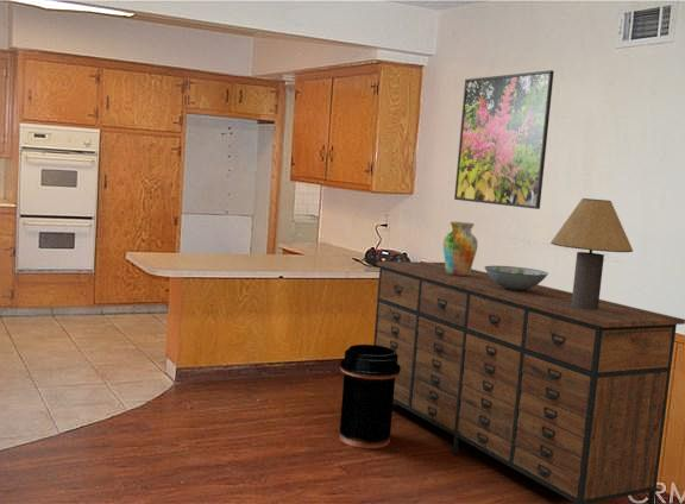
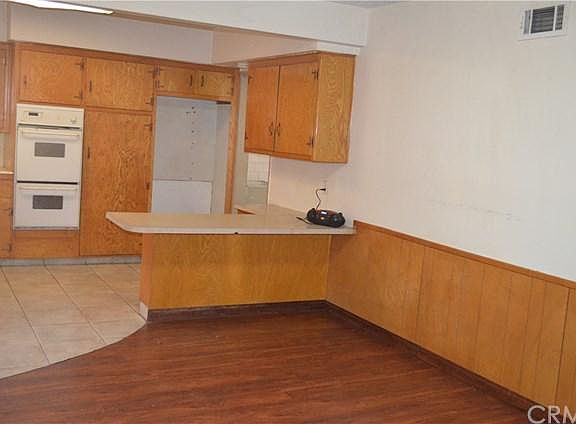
- vase [442,221,478,276]
- decorative bowl [484,265,549,290]
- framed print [453,69,555,210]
- table lamp [549,197,634,310]
- sideboard [372,260,685,504]
- trash can [338,344,401,449]
